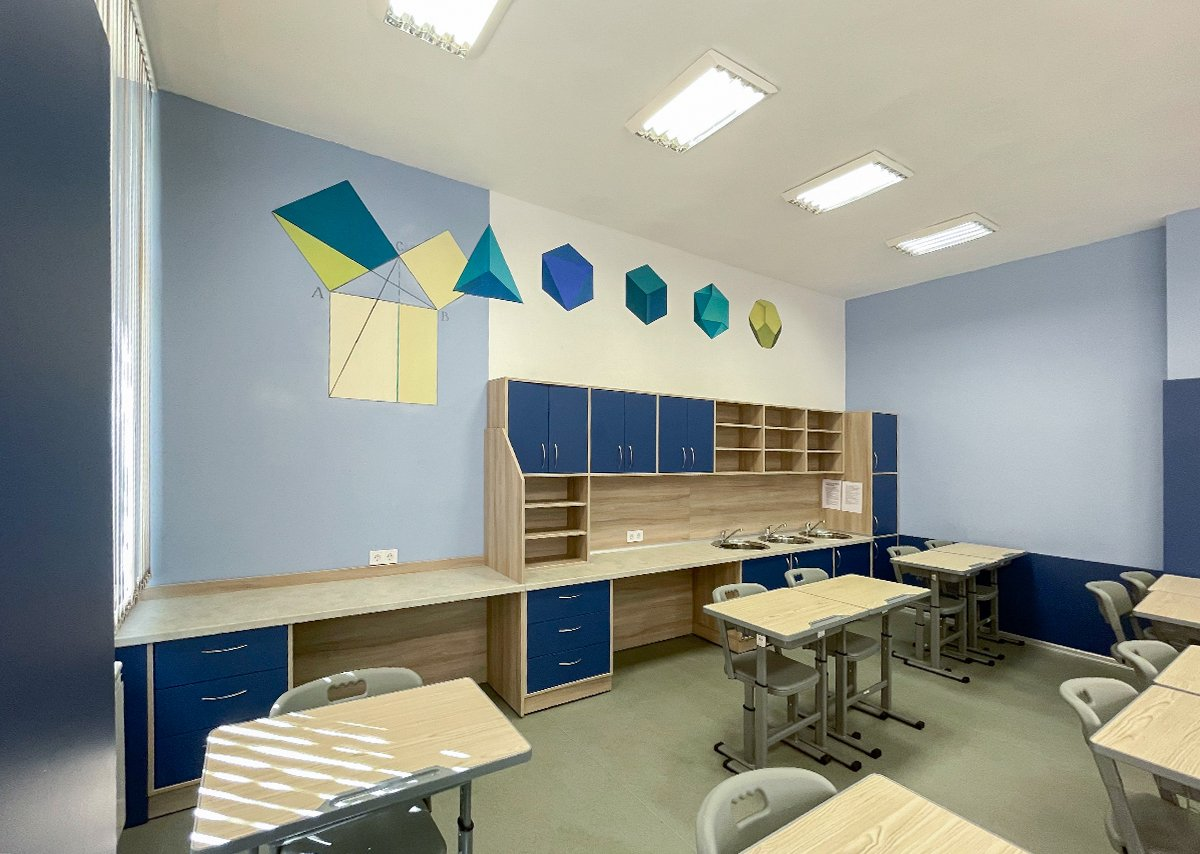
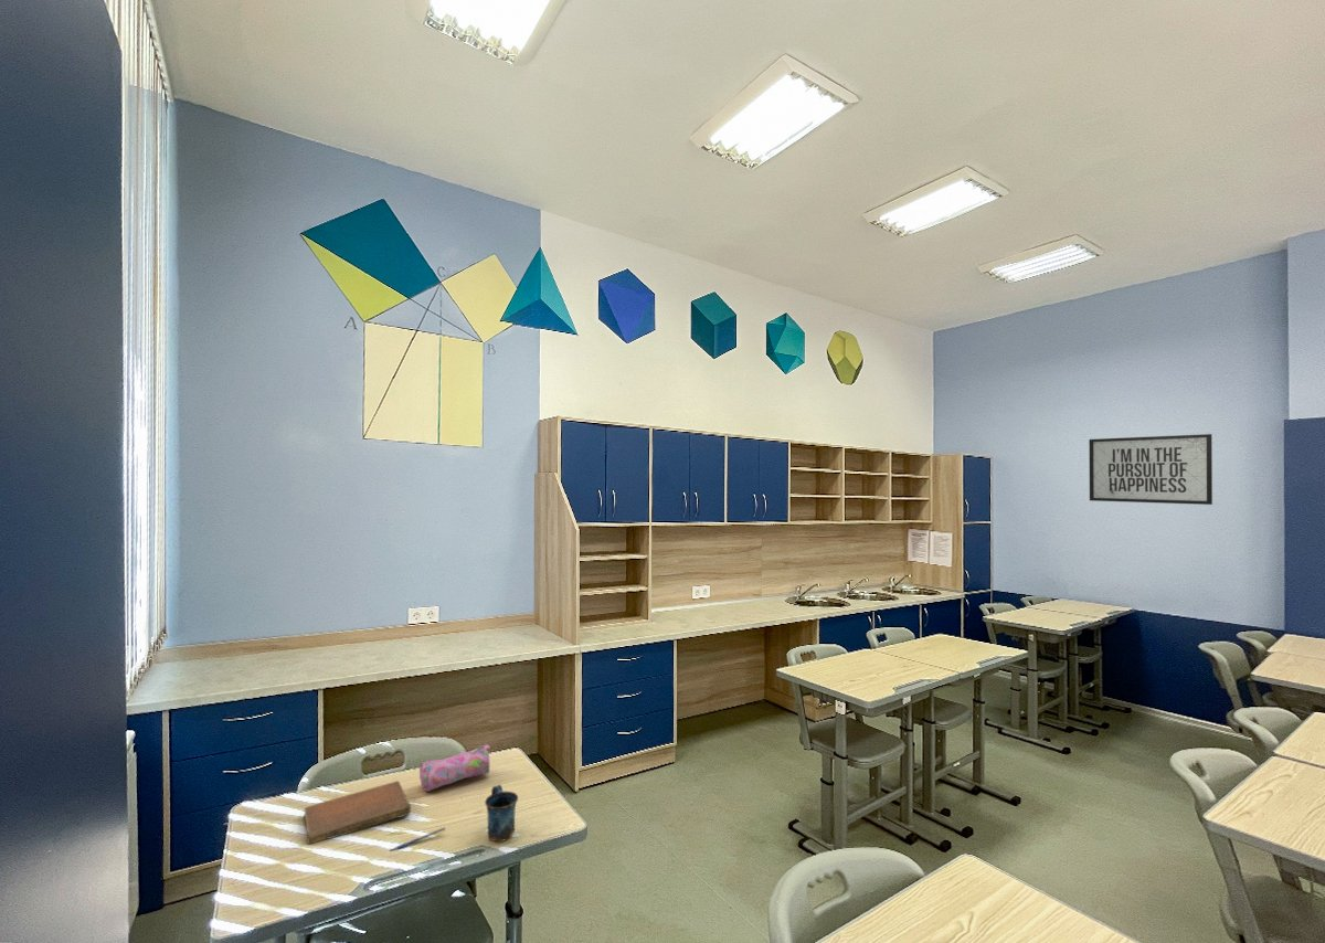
+ mirror [1088,433,1213,506]
+ pencil case [418,744,491,793]
+ pen [389,826,447,852]
+ mug [484,784,519,843]
+ notebook [303,780,412,846]
